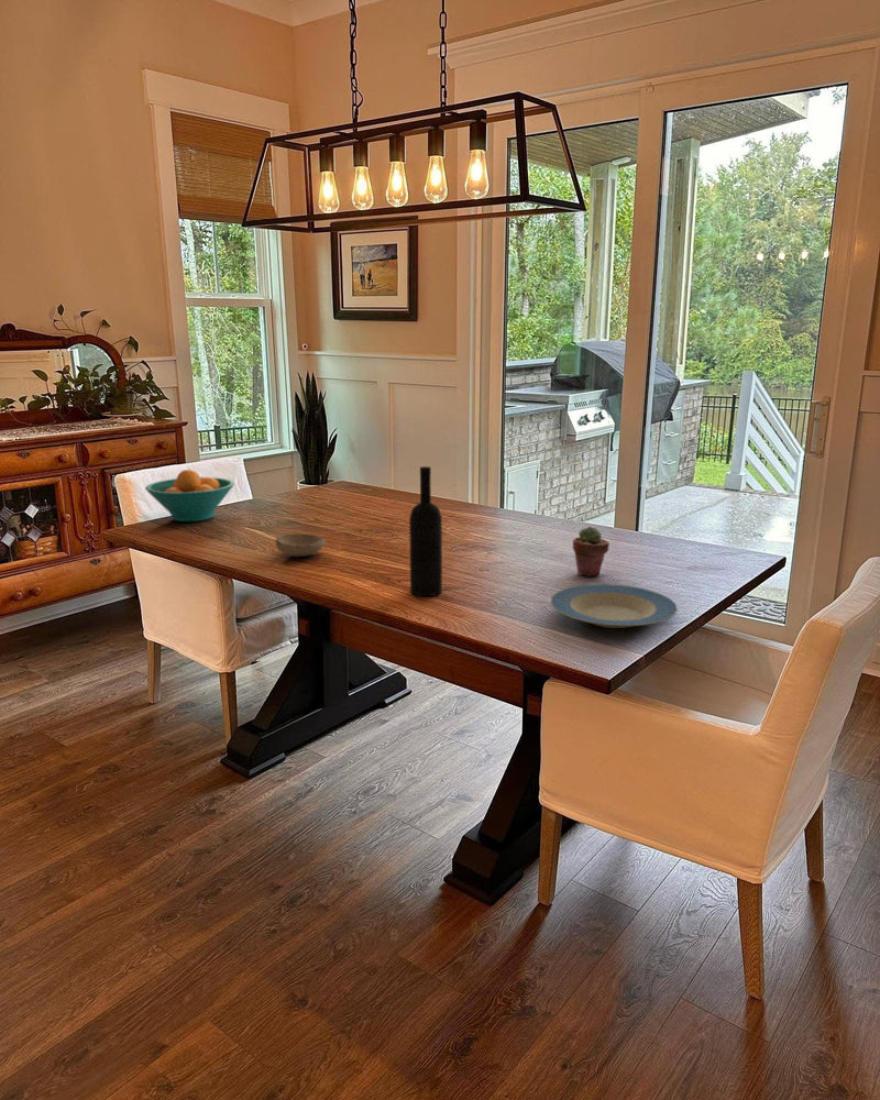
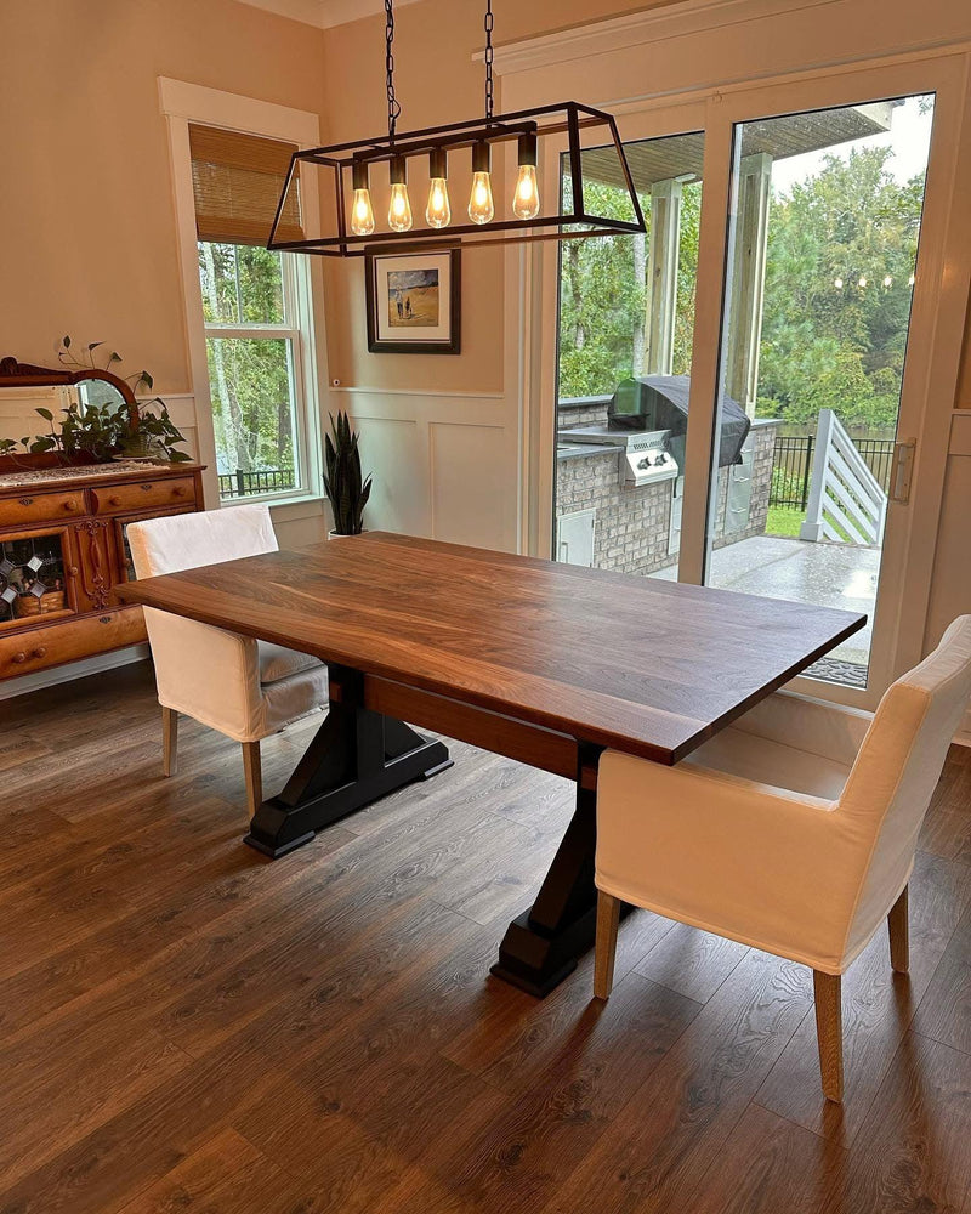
- bowl [275,532,326,558]
- fruit bowl [144,469,235,522]
- potted succulent [572,526,610,578]
- plate [549,583,679,629]
- wine bottle [408,465,443,597]
